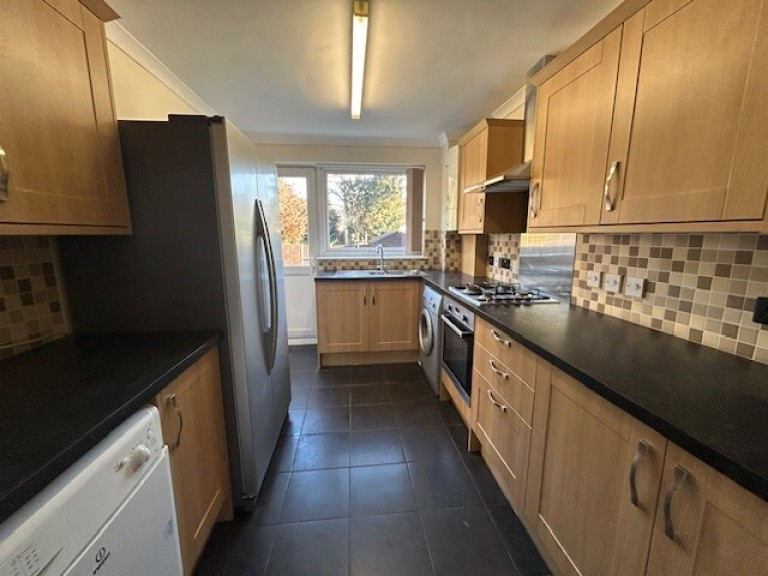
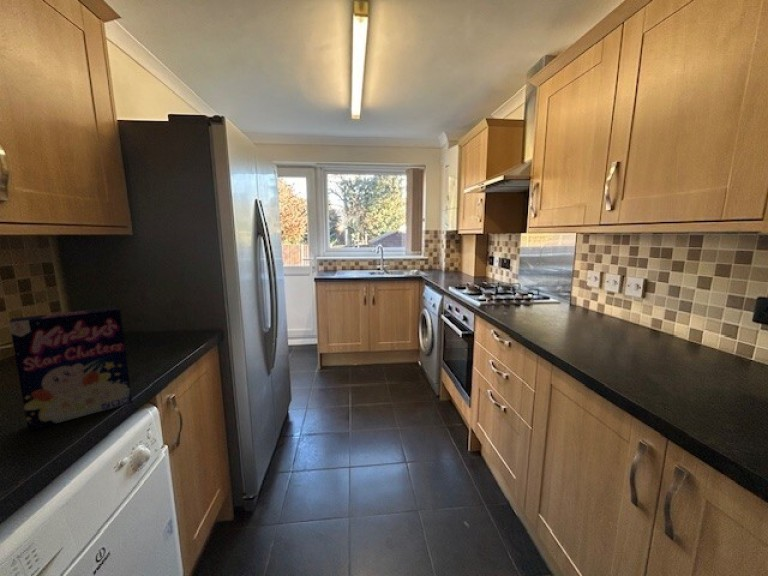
+ cereal box [8,306,133,432]
